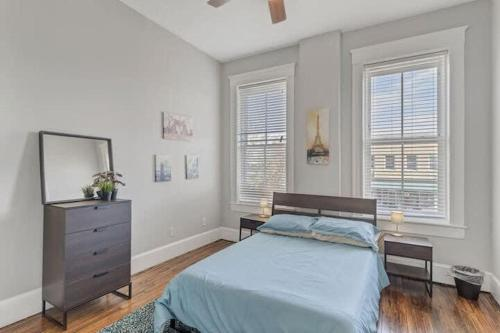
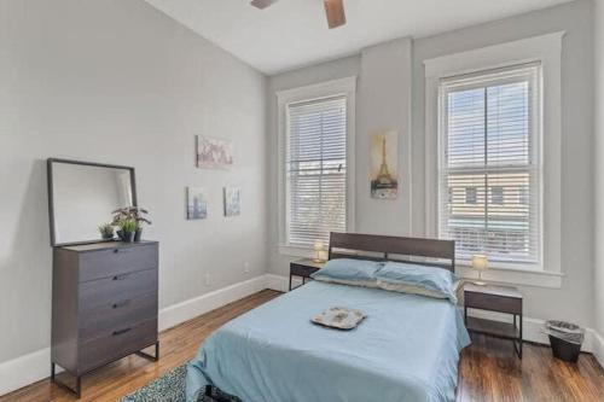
+ serving tray [310,305,368,330]
